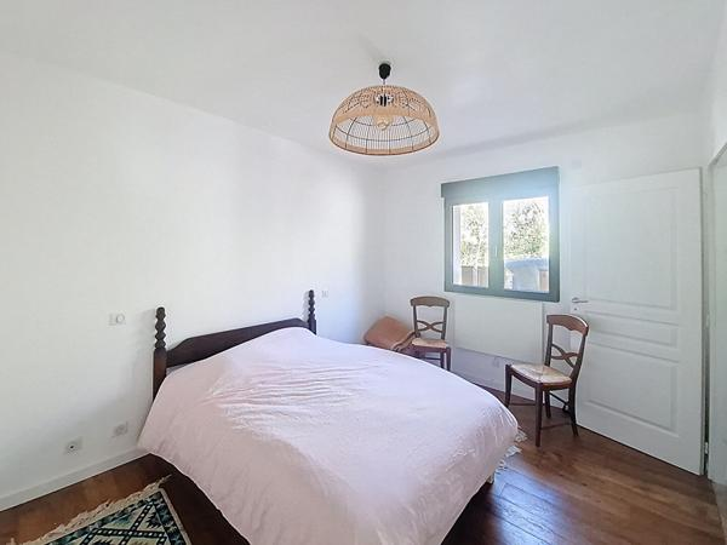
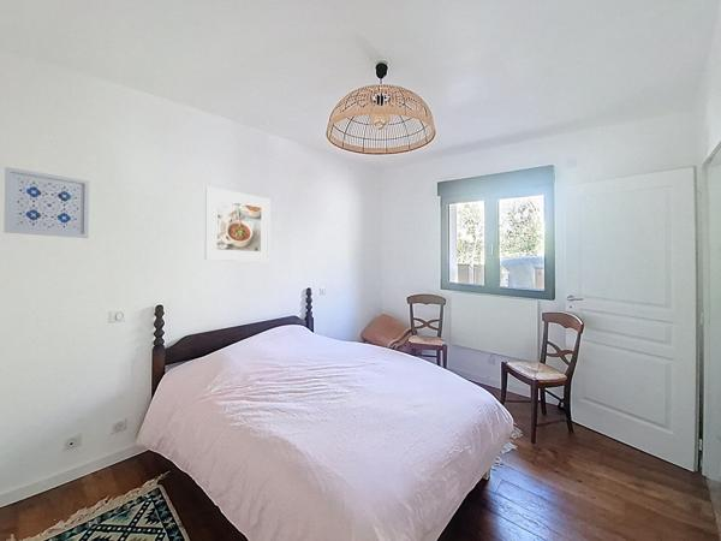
+ wall art [2,166,90,239]
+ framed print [203,185,272,263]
